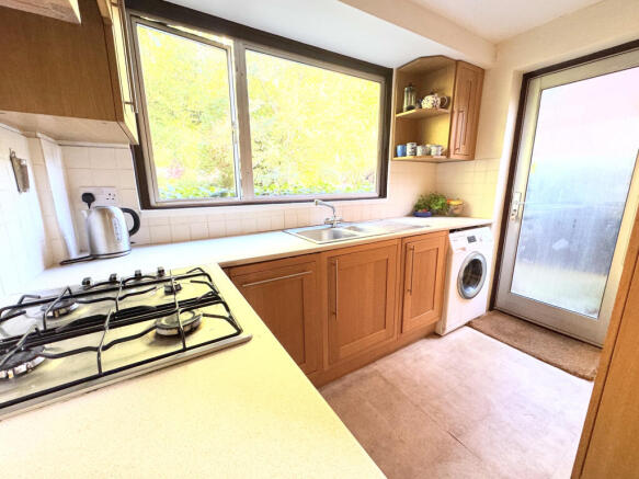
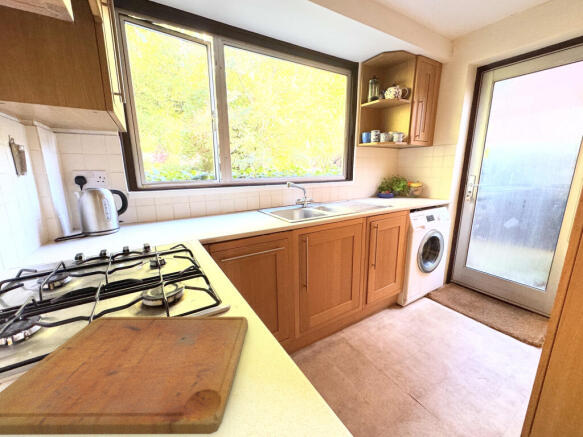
+ cutting board [0,316,249,436]
